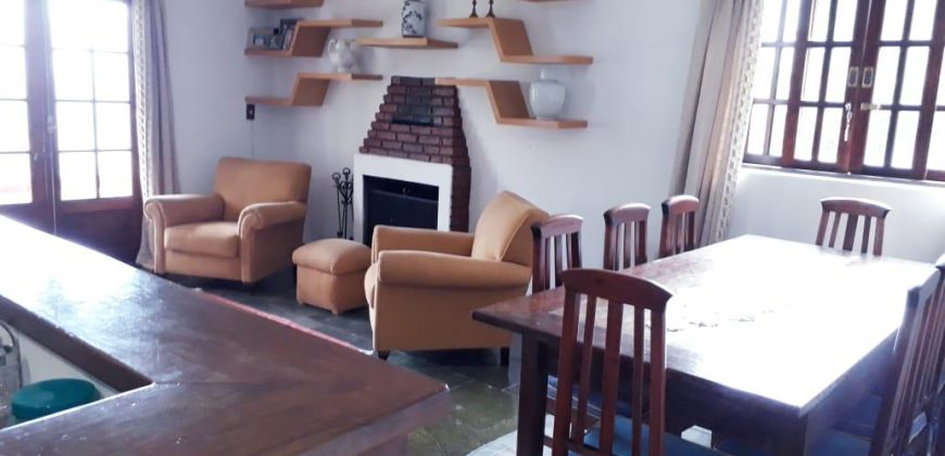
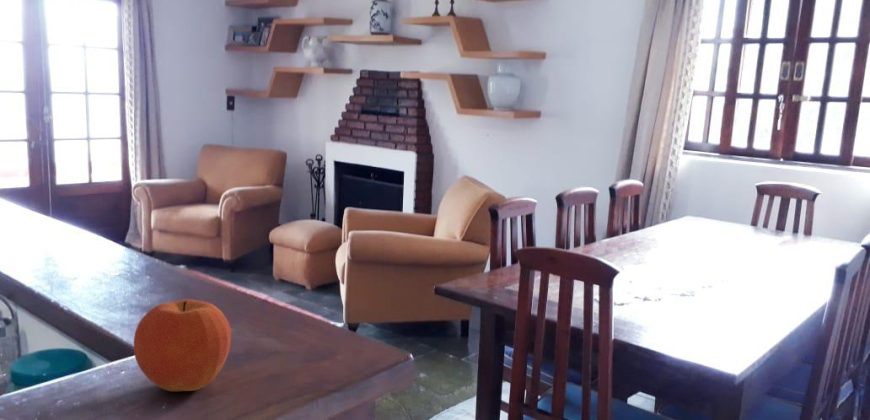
+ fruit [133,298,232,392]
